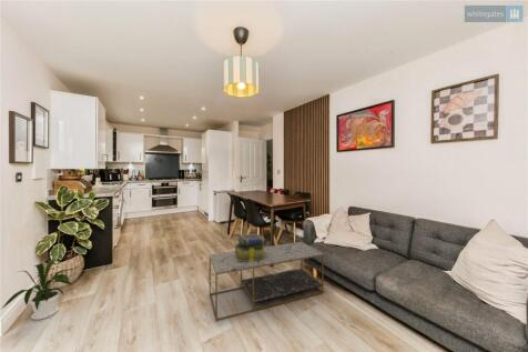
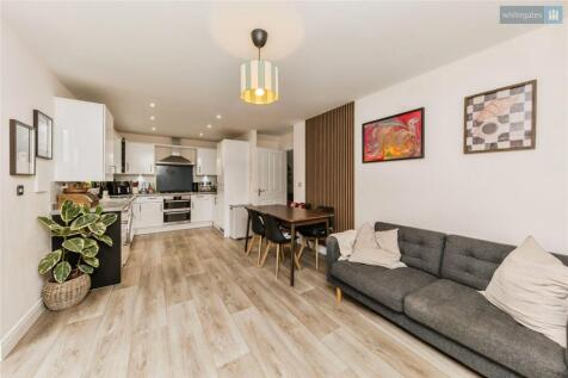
- house plant [0,258,75,321]
- stack of books [234,233,267,262]
- coffee table [209,241,325,322]
